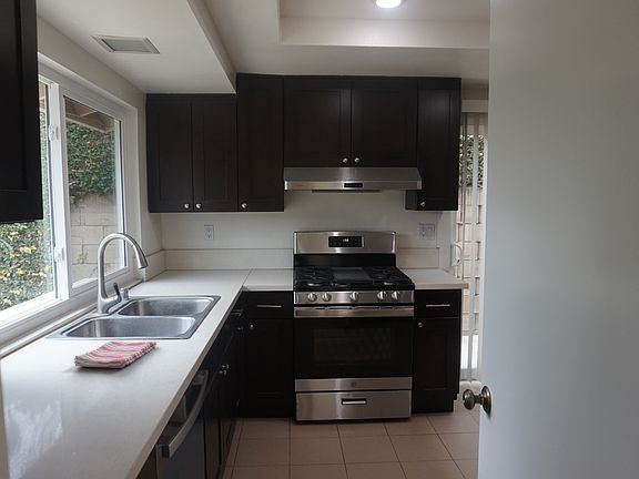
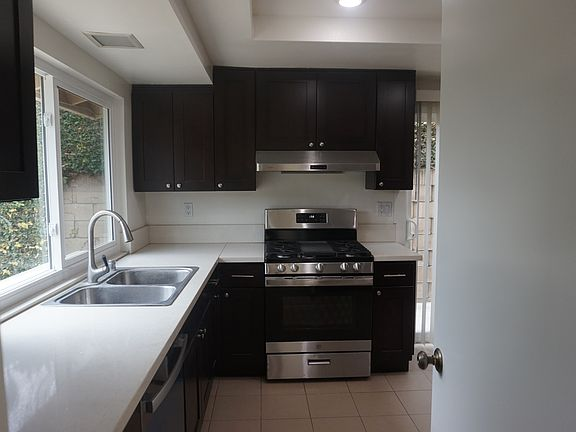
- dish towel [73,340,158,369]
